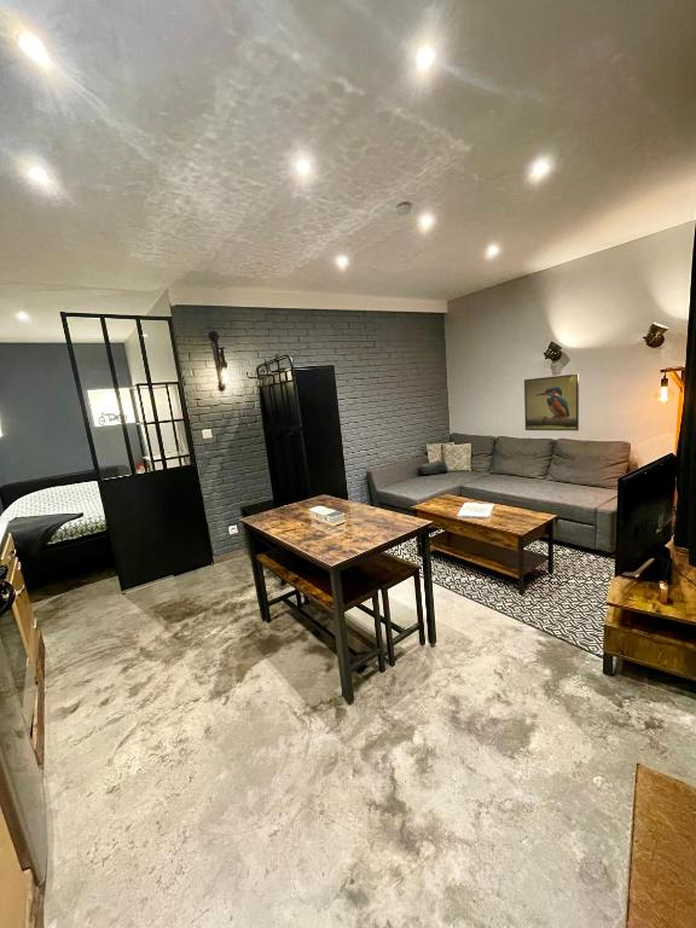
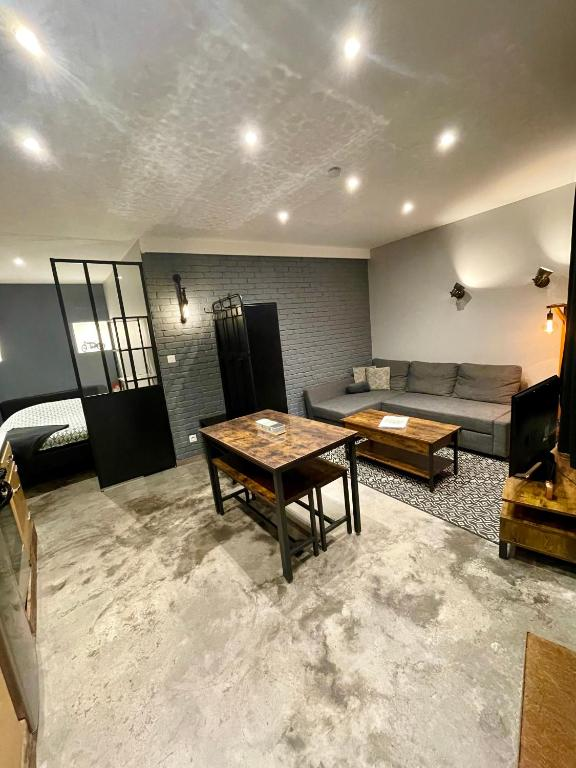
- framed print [523,372,580,431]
